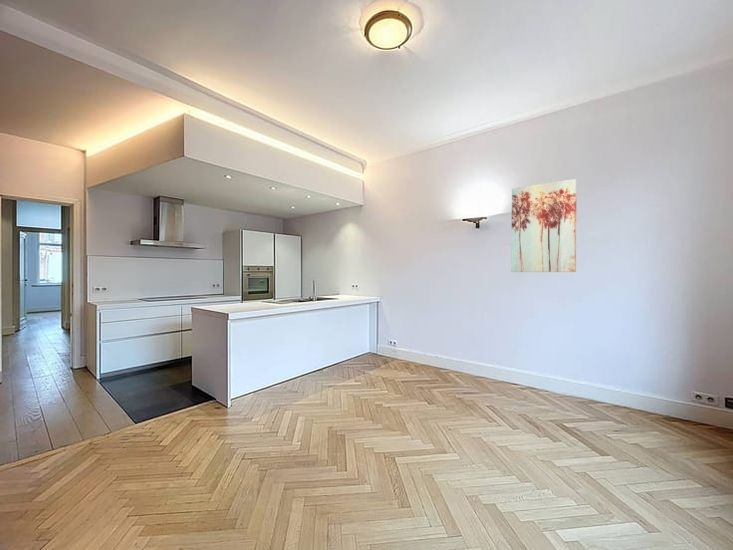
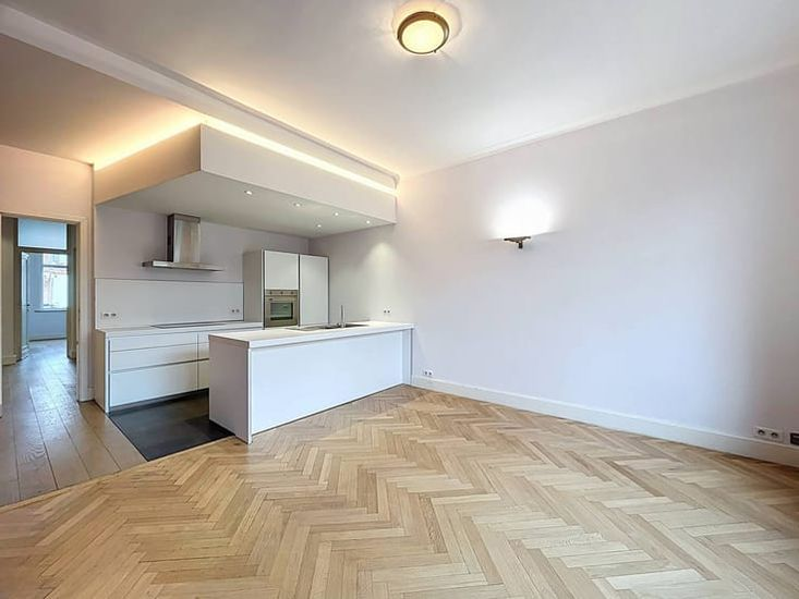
- wall art [510,178,578,273]
